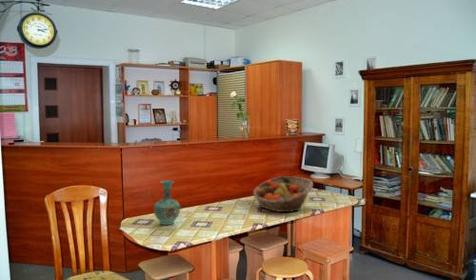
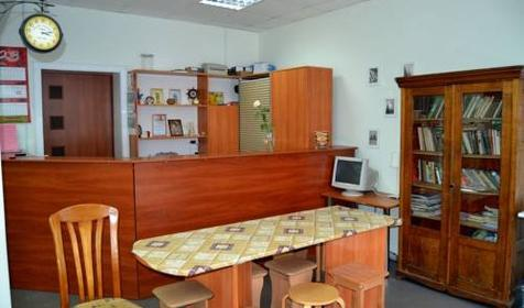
- vase [153,180,181,226]
- fruit basket [252,175,314,213]
